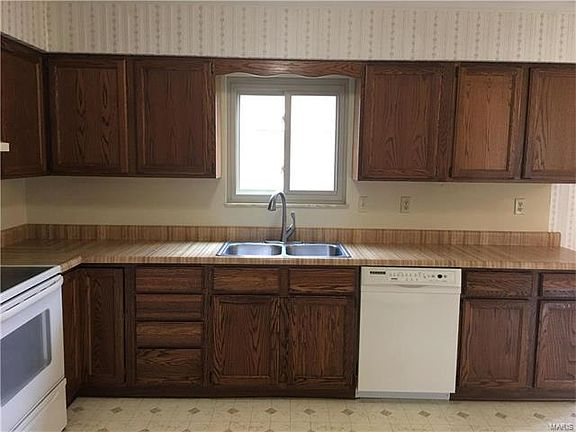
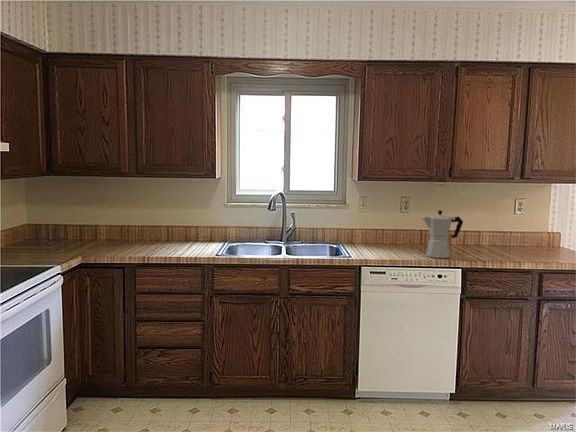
+ moka pot [421,209,464,259]
